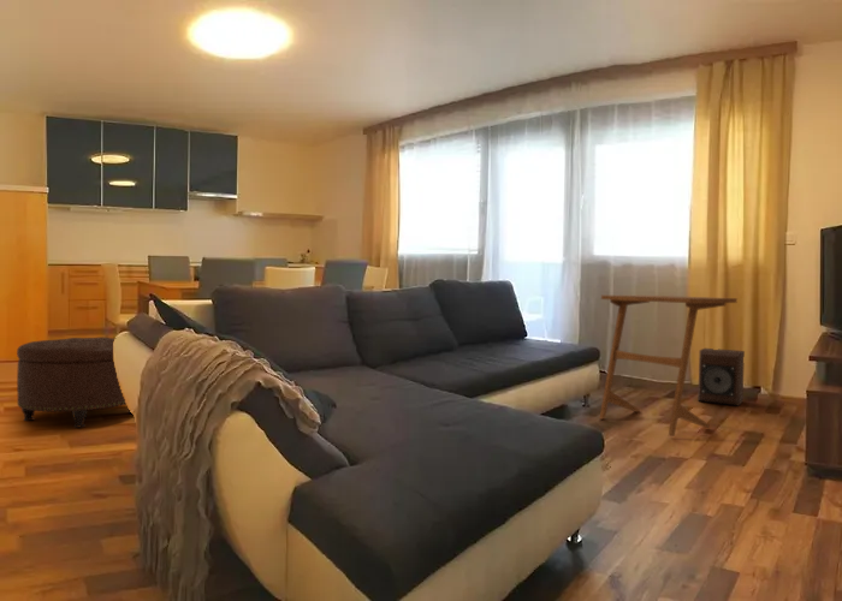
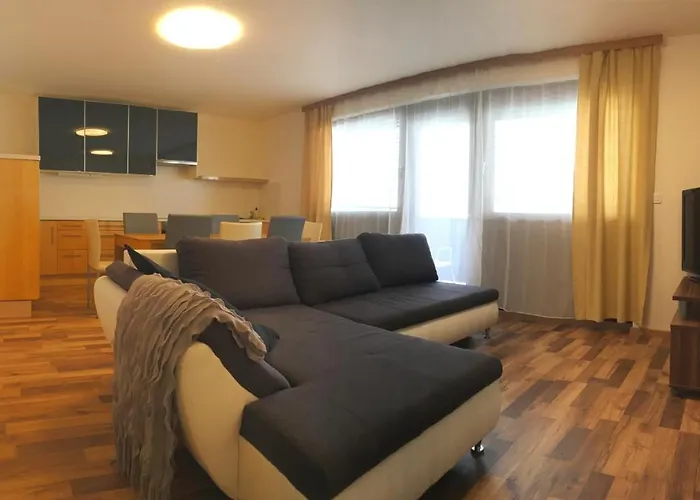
- speaker [696,347,746,407]
- side table [598,294,739,438]
- ottoman [16,337,132,429]
